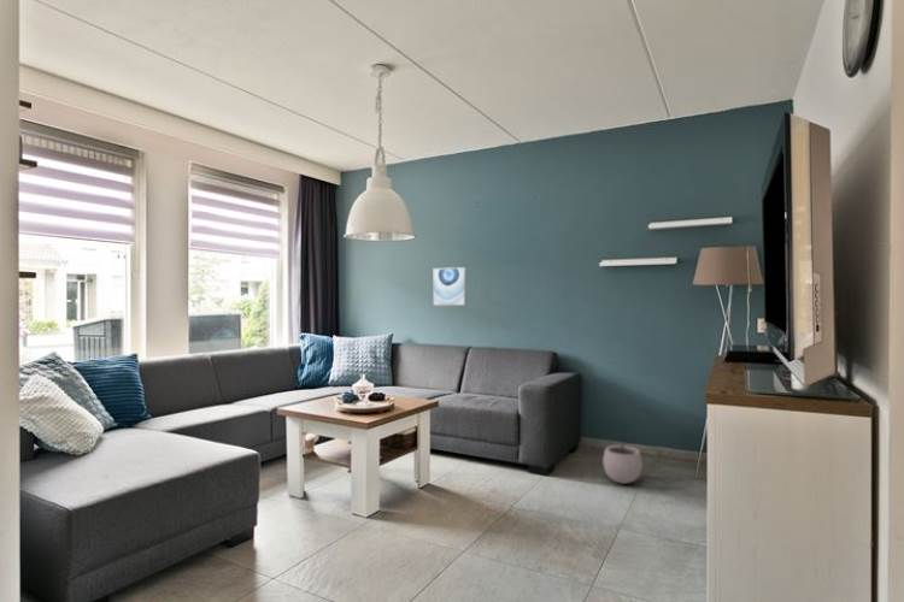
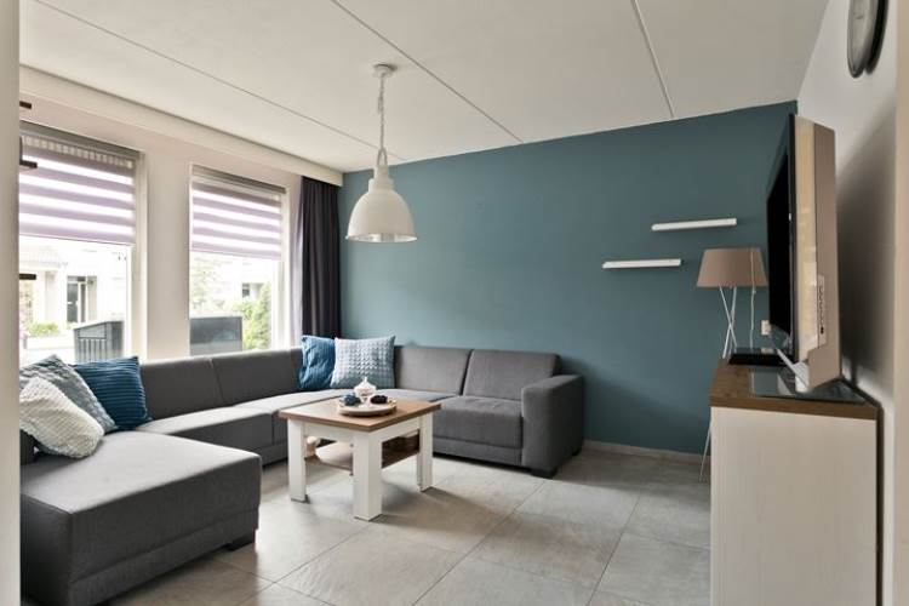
- plant pot [601,435,644,485]
- wall art [432,266,468,307]
